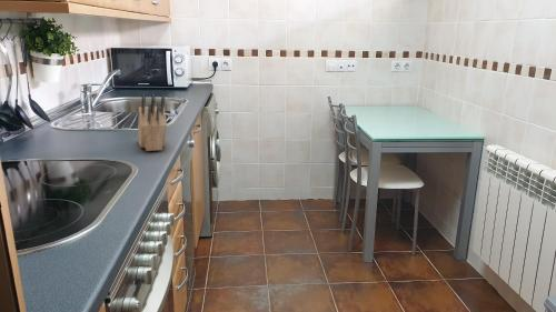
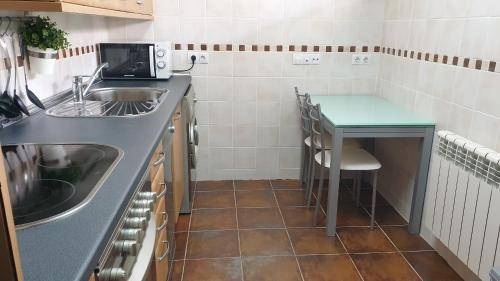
- knife block [137,92,168,152]
